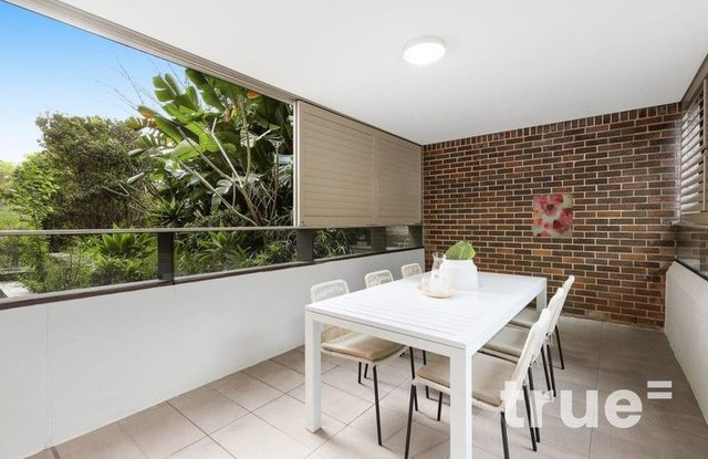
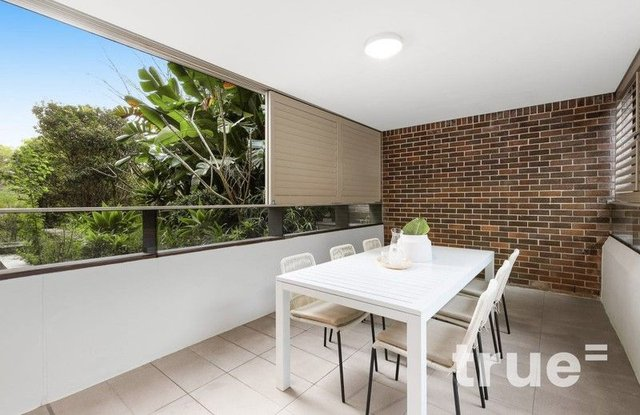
- wall art [532,192,574,238]
